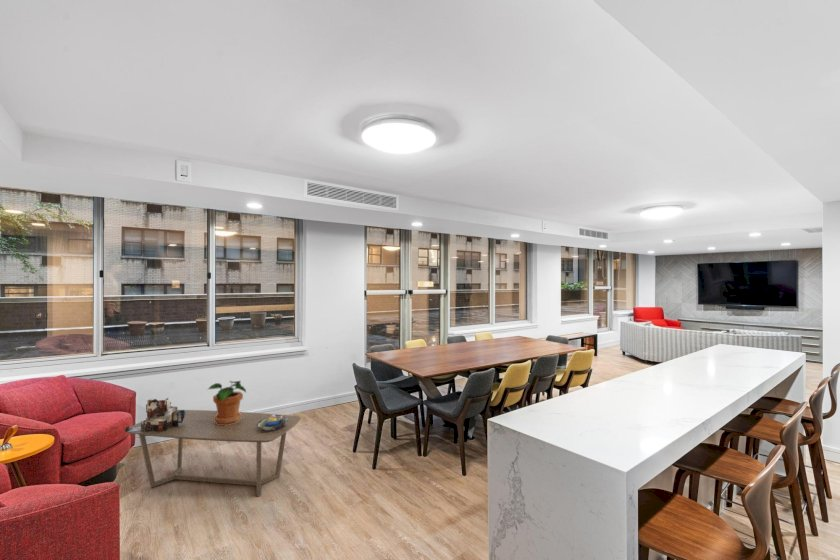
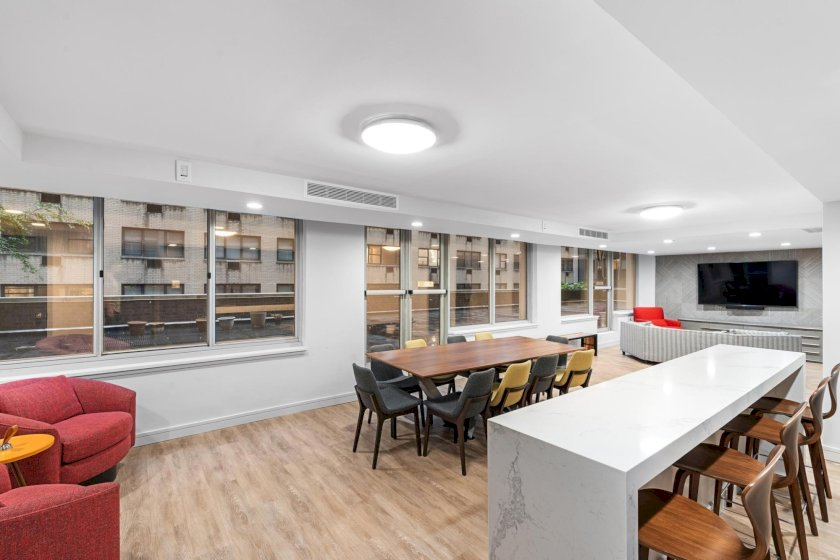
- potted plant [206,380,247,426]
- coffee table [125,409,302,498]
- decorative bowl [257,413,288,431]
- ruined building [124,397,186,433]
